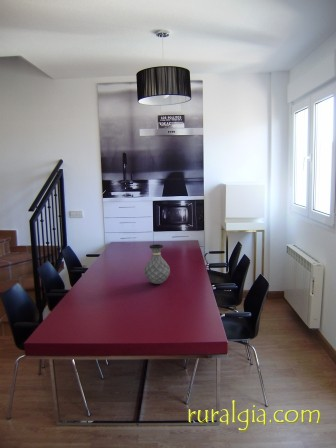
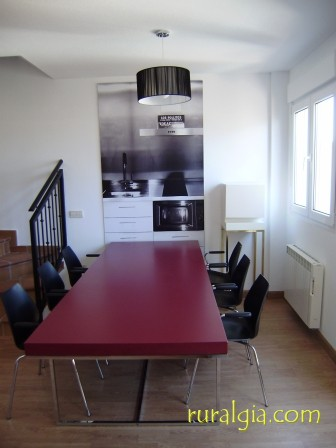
- vase [143,243,171,285]
